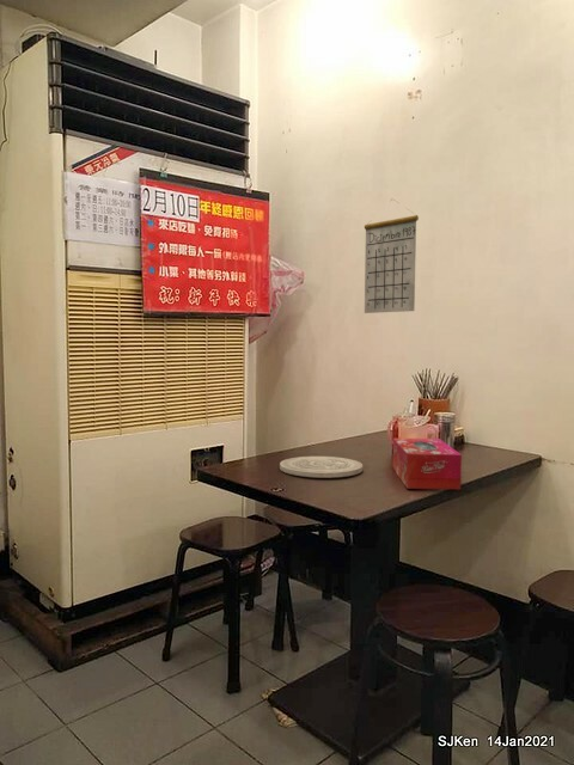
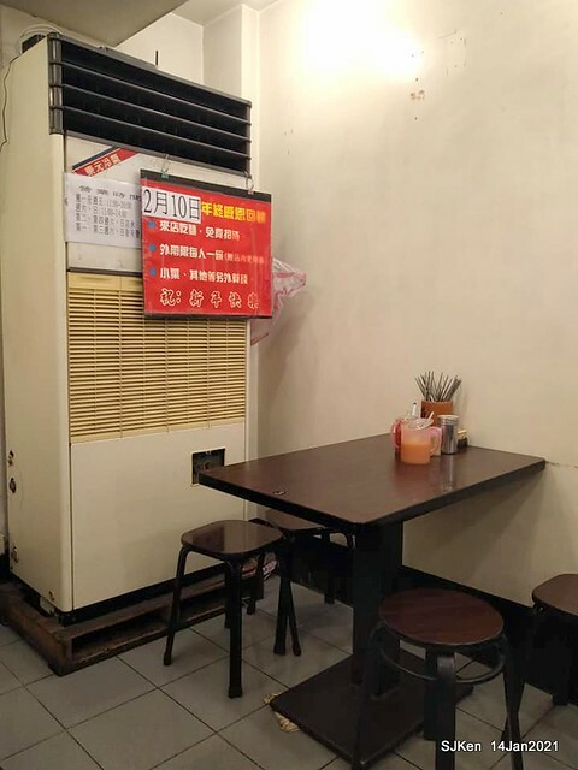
- calendar [364,197,420,314]
- plate [279,455,364,479]
- tissue box [391,437,463,490]
